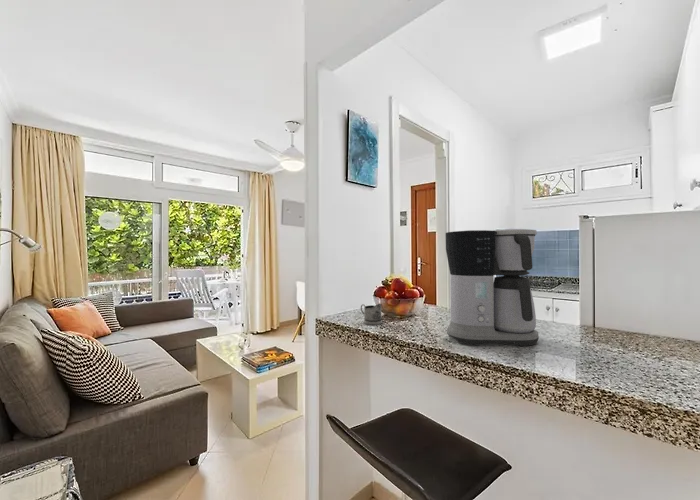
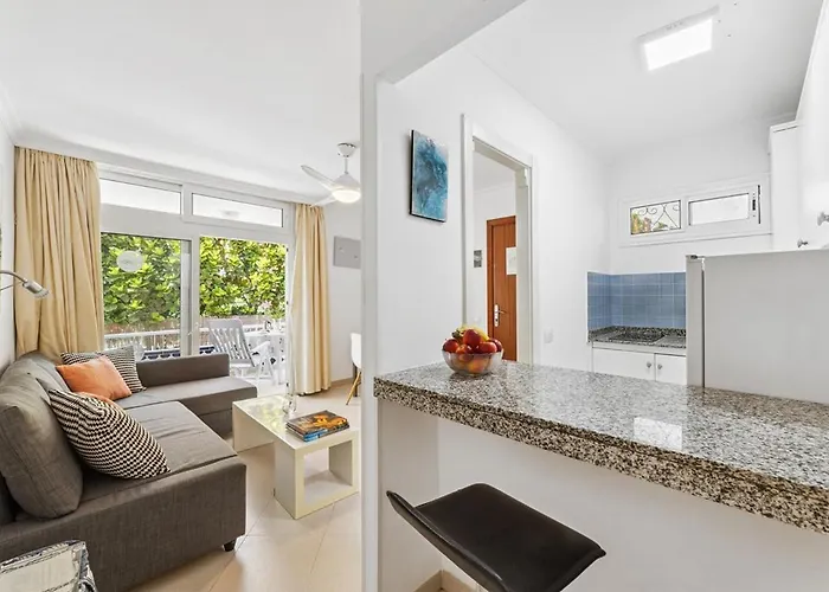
- coffee maker [445,228,540,347]
- tea glass holder [360,303,383,325]
